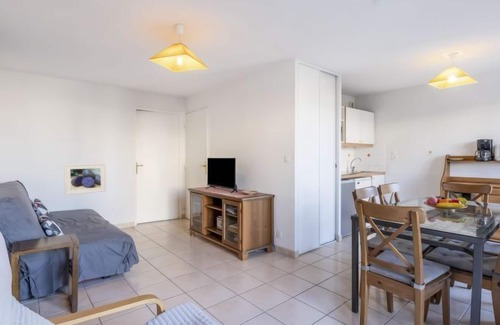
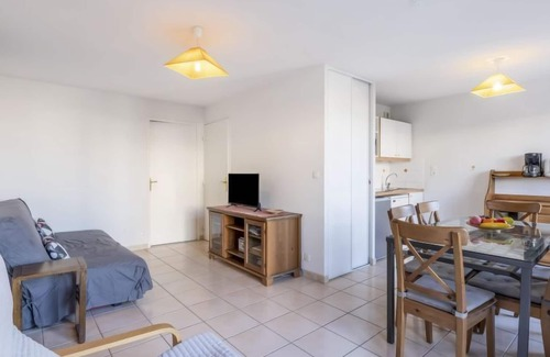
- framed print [63,163,107,196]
